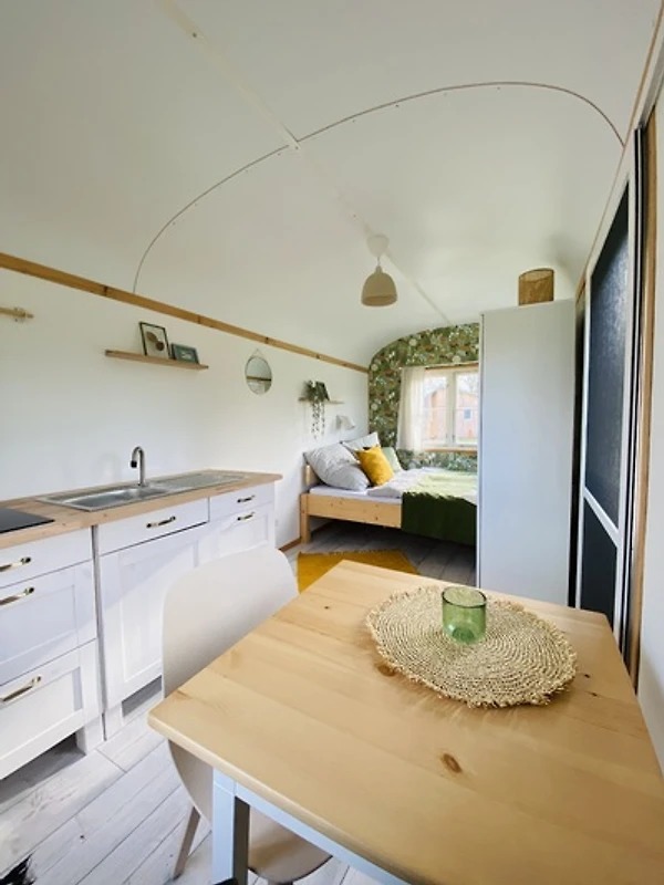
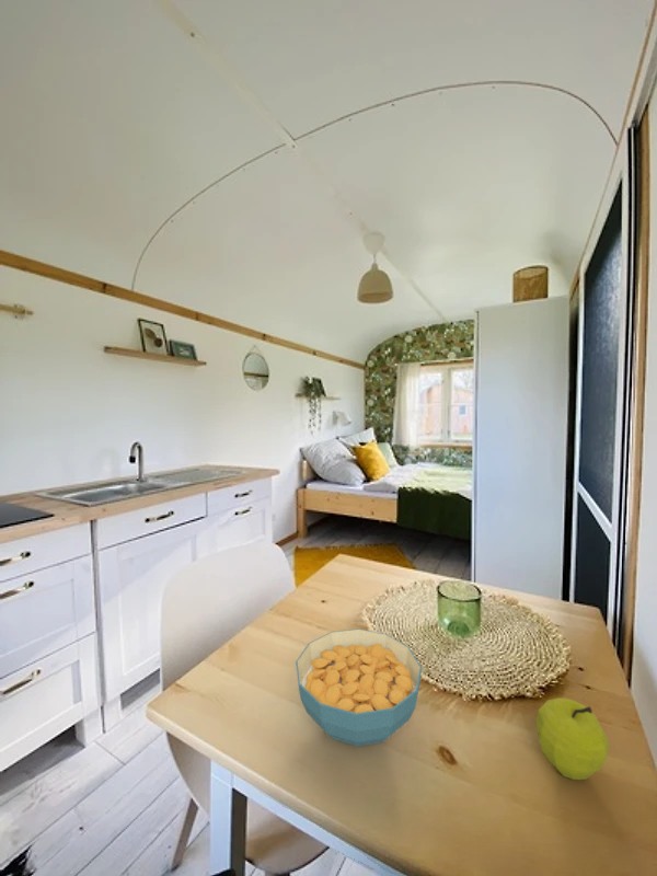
+ fruit [535,696,610,781]
+ cereal bowl [295,627,423,748]
